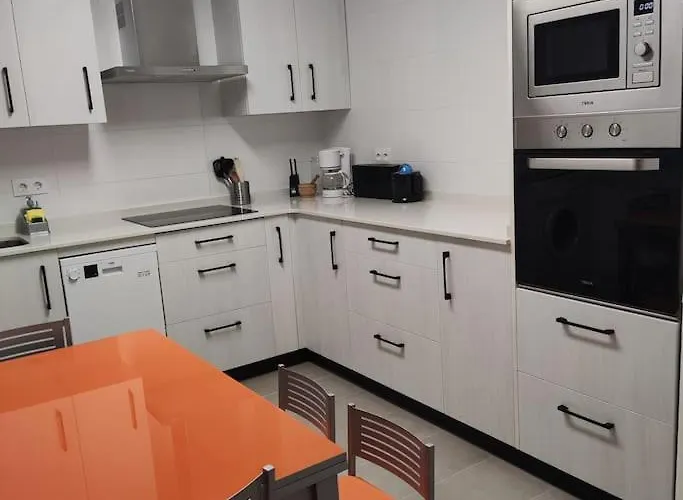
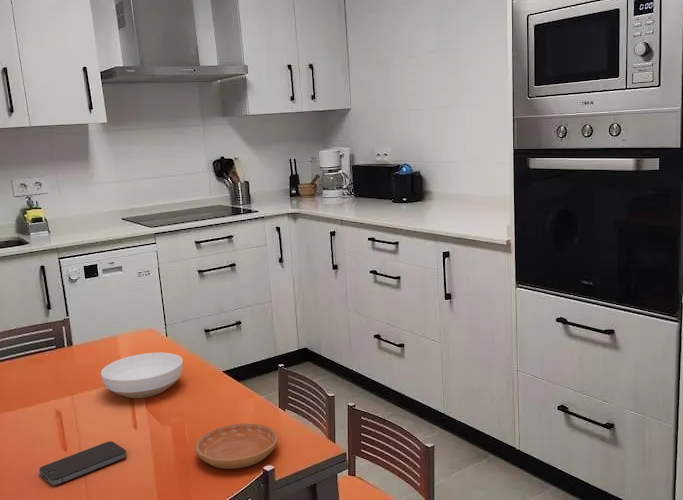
+ smartphone [38,440,128,486]
+ saucer [195,423,279,470]
+ bowl [100,352,184,399]
